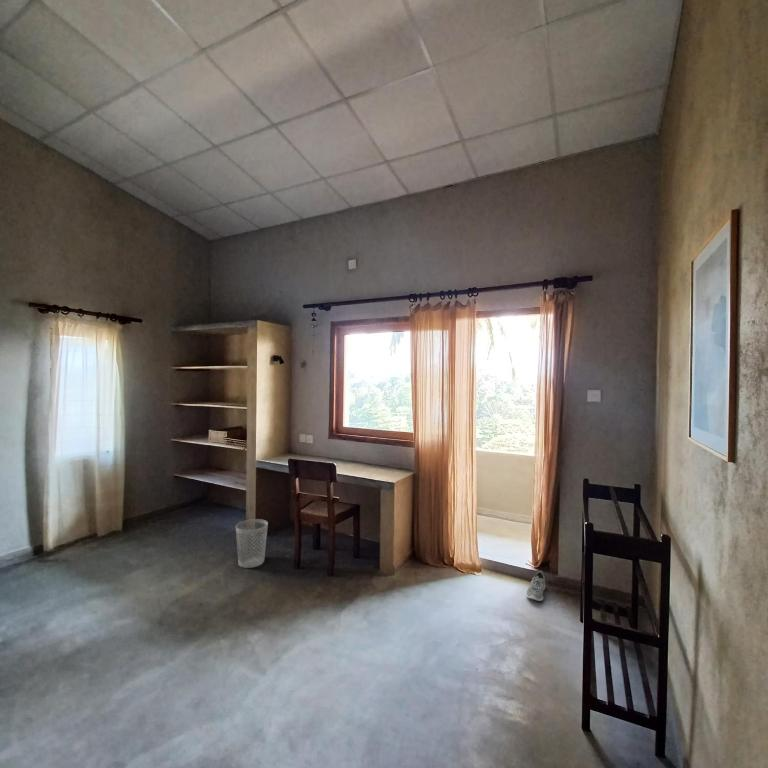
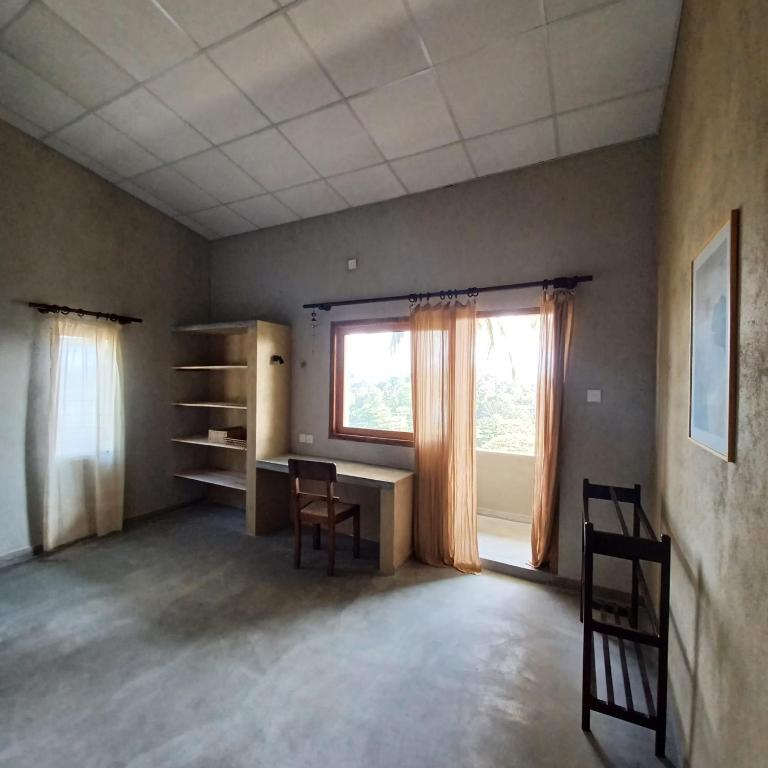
- wastebasket [235,518,269,569]
- sneaker [525,570,546,602]
